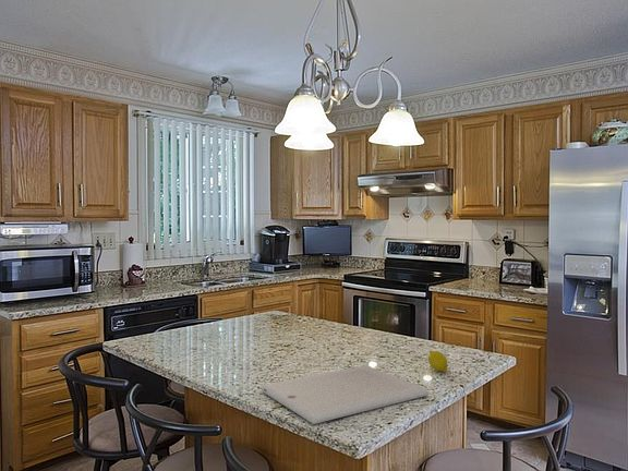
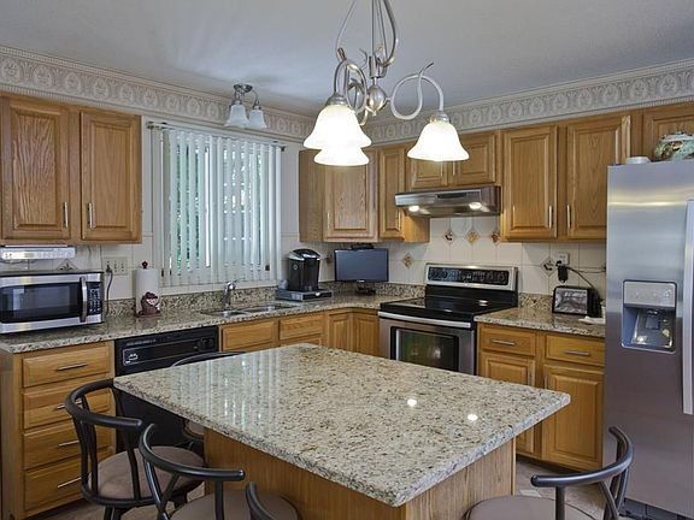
- fruit [427,350,448,373]
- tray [261,364,430,425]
